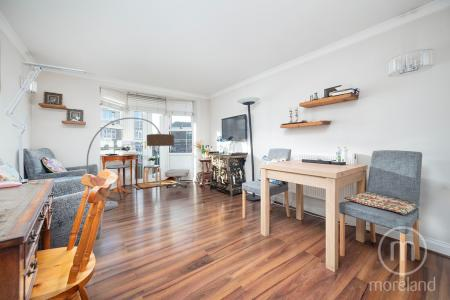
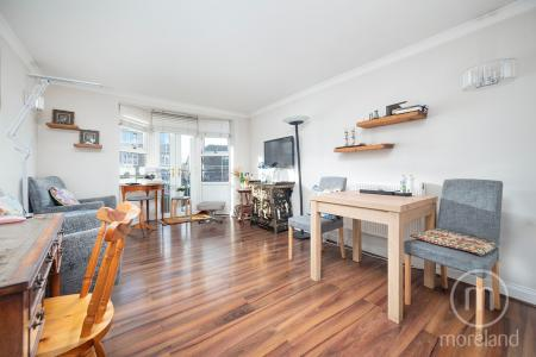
- floor lamp [86,117,175,212]
